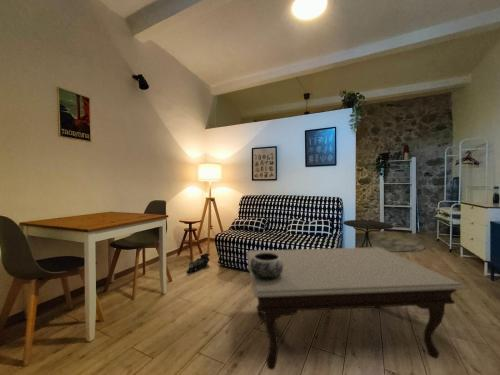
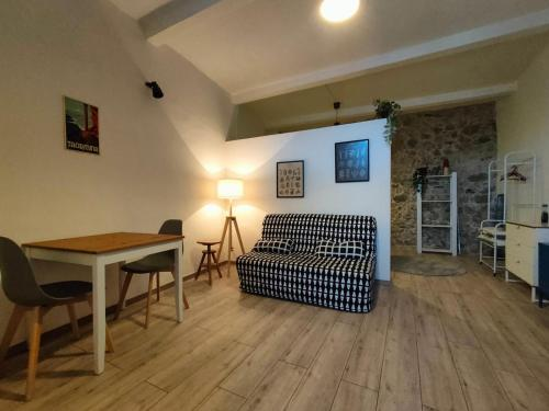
- decorative bowl [250,253,283,281]
- coffee table [245,246,468,371]
- side table [342,219,394,248]
- toy train [186,252,211,275]
